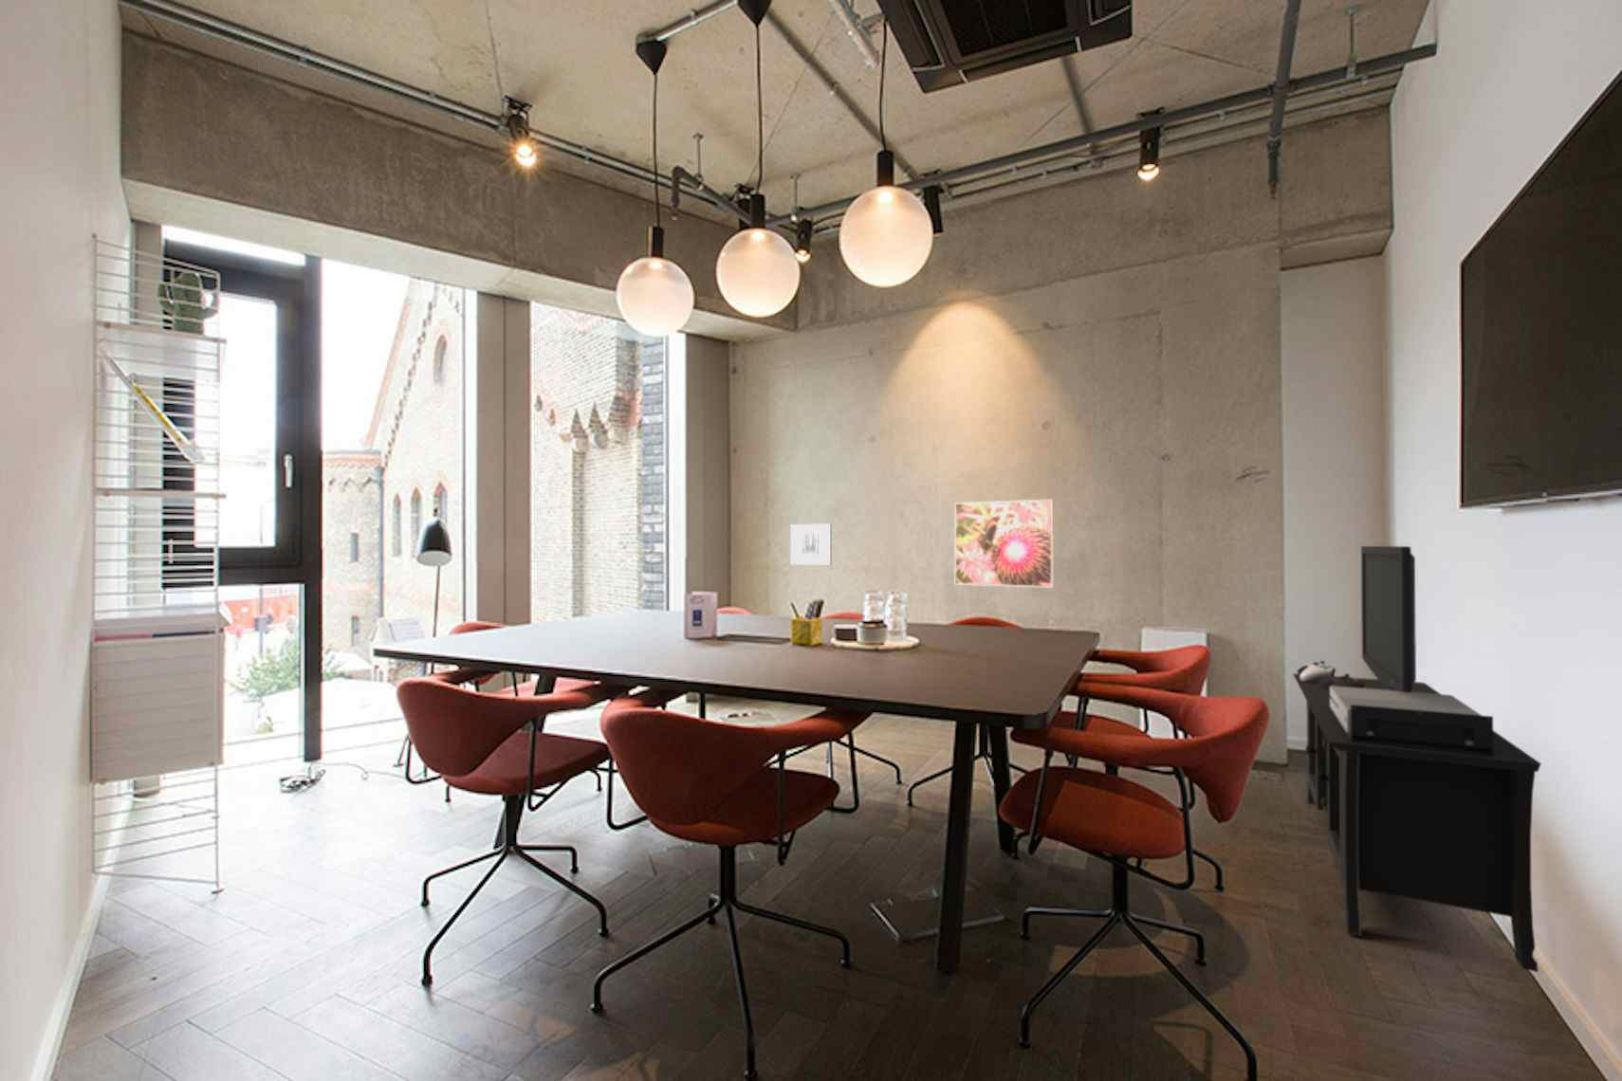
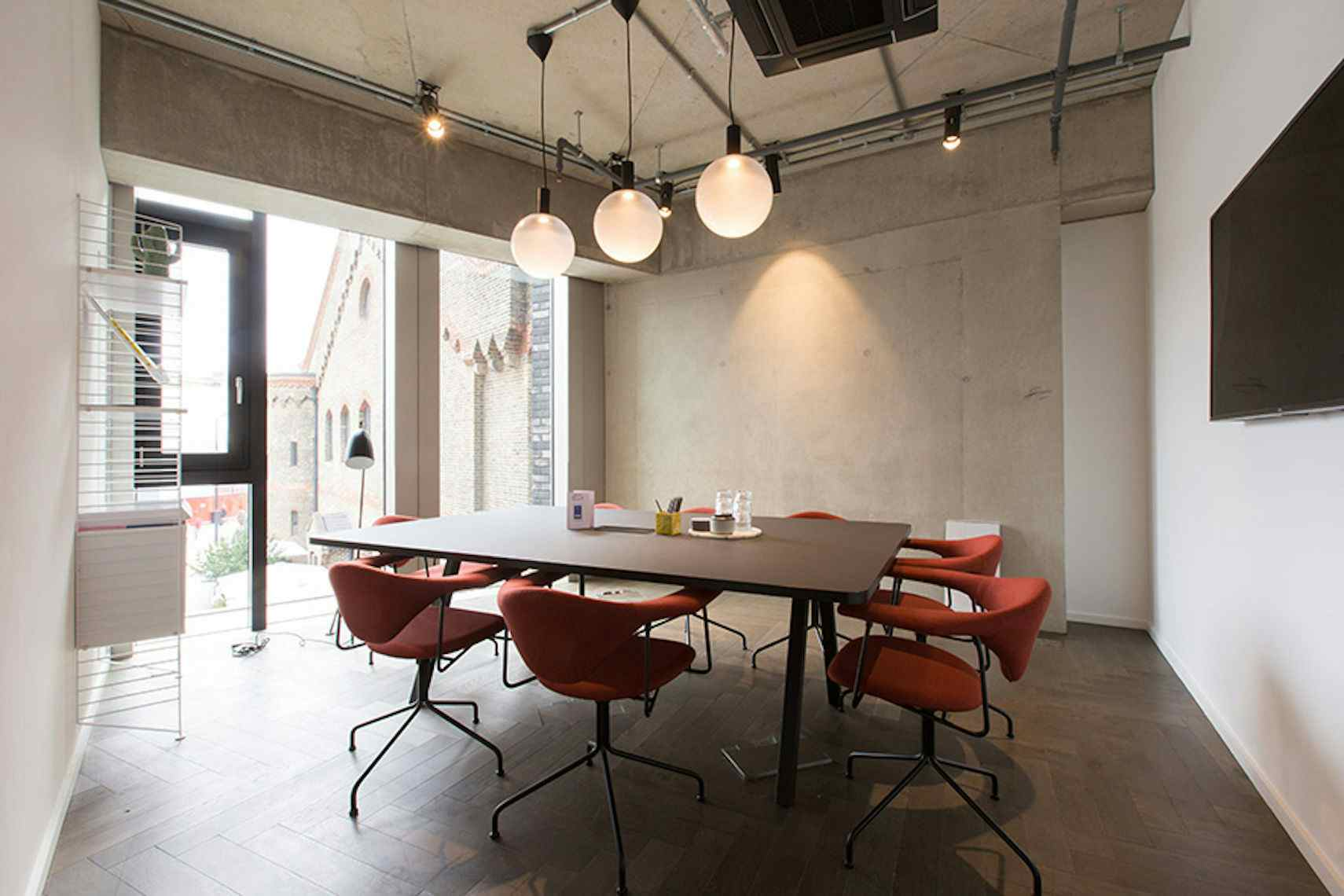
- media console [1291,545,1542,972]
- wall art [789,522,833,566]
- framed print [953,498,1055,588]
